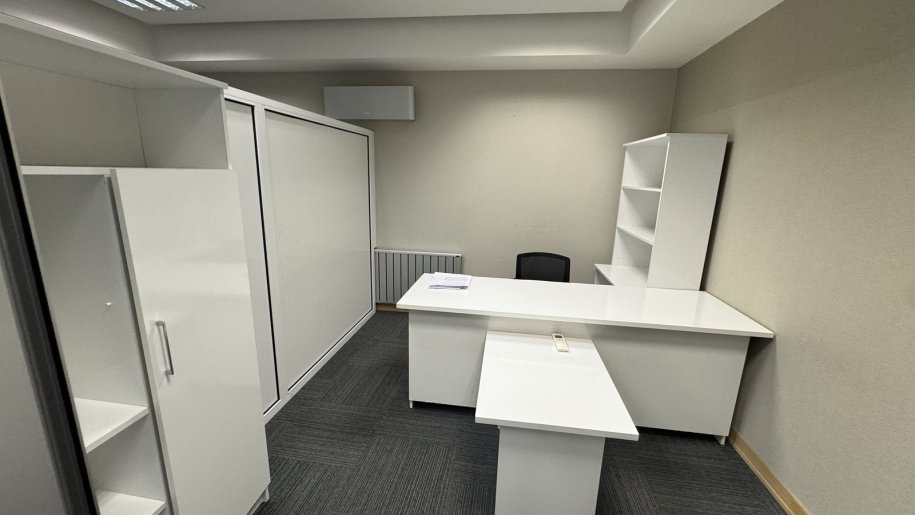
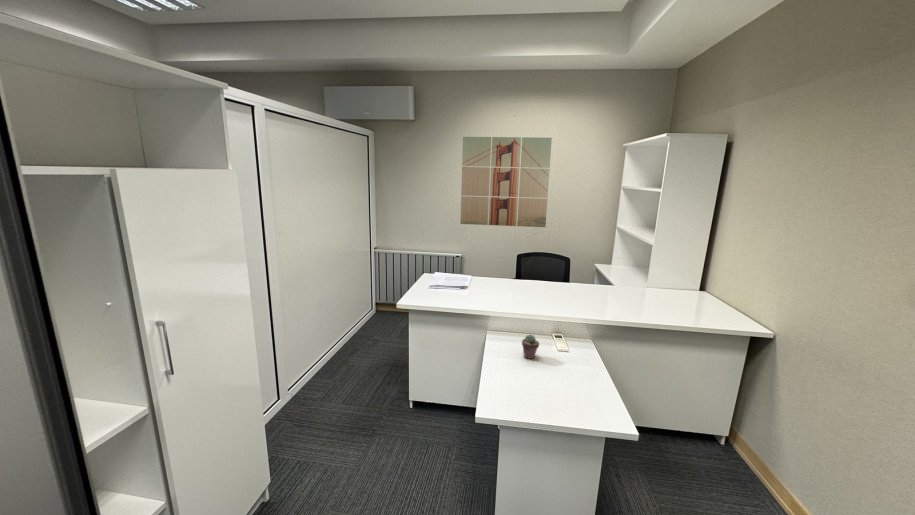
+ potted succulent [521,333,540,360]
+ wall art [459,136,553,228]
